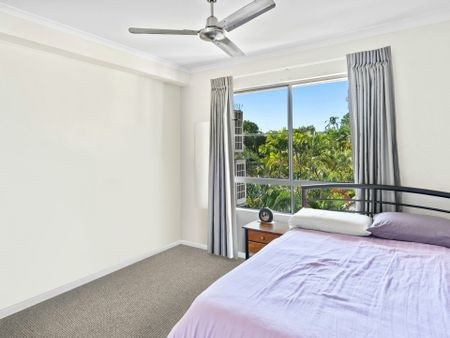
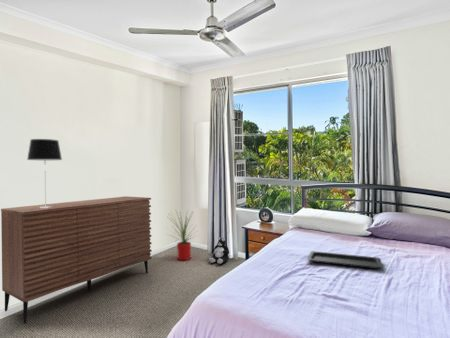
+ table lamp [26,138,63,208]
+ serving tray [306,250,383,270]
+ house plant [164,210,200,261]
+ plush toy [208,236,230,265]
+ sideboard [0,195,153,325]
